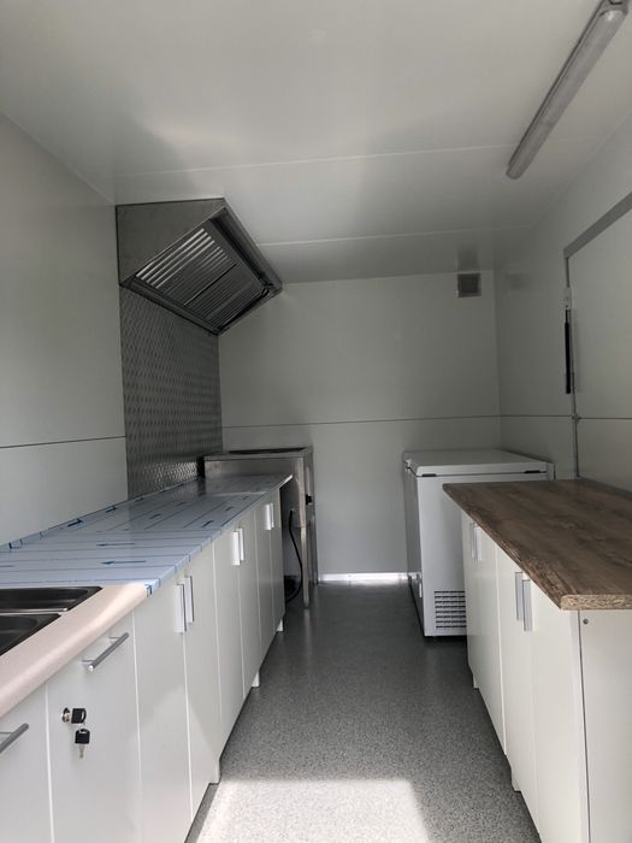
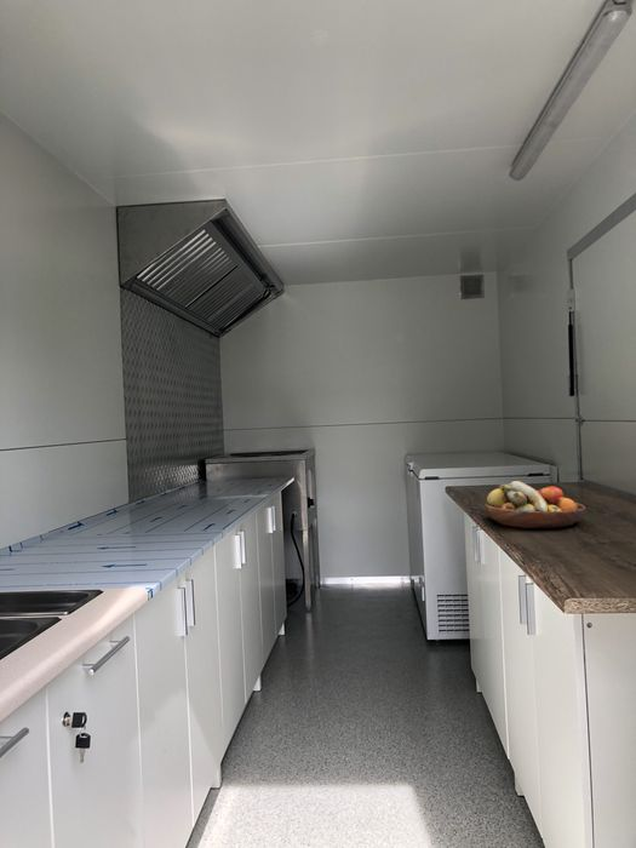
+ fruit bowl [485,480,586,529]
